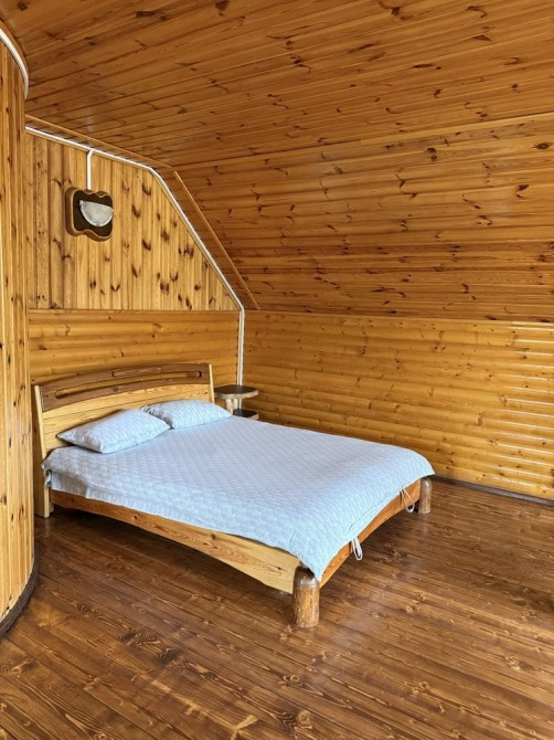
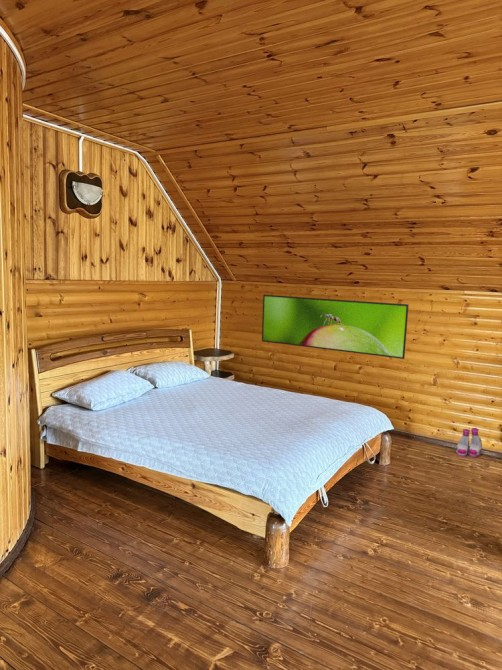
+ boots [455,427,483,458]
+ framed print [261,294,410,360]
